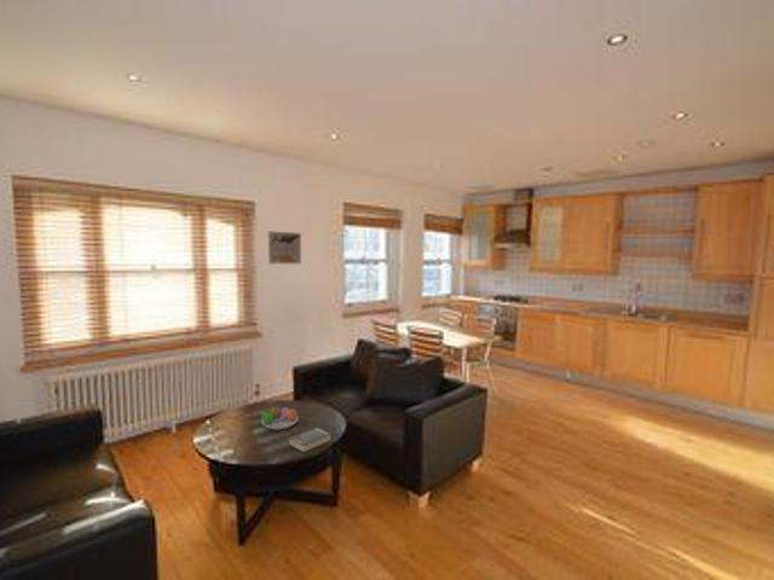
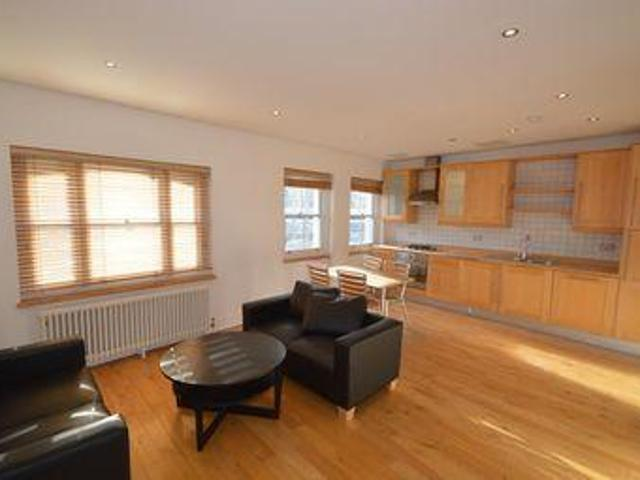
- fruit bowl [258,405,300,430]
- hardback book [287,427,333,454]
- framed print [266,230,302,266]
